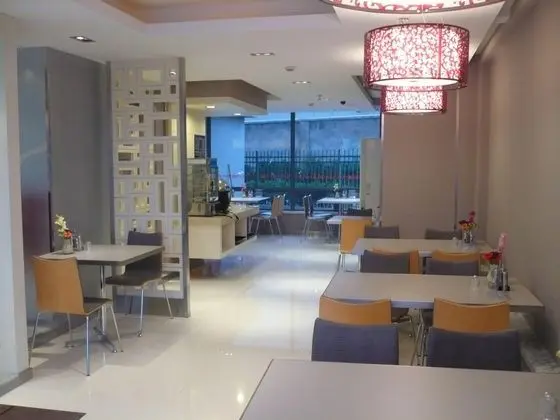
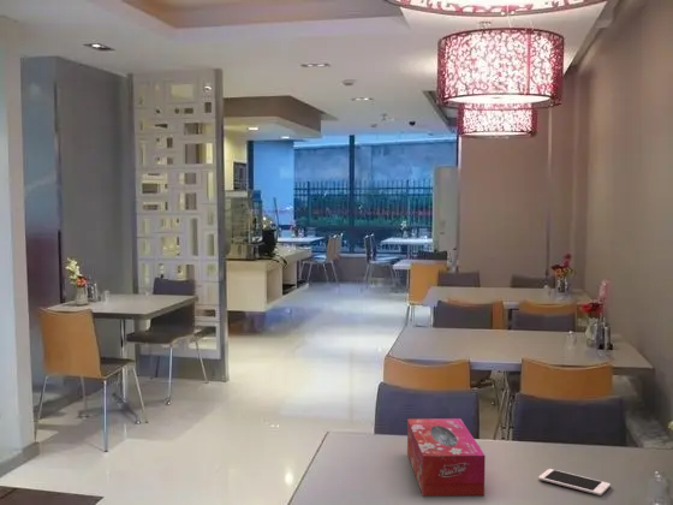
+ cell phone [537,468,612,497]
+ tissue box [406,417,487,497]
